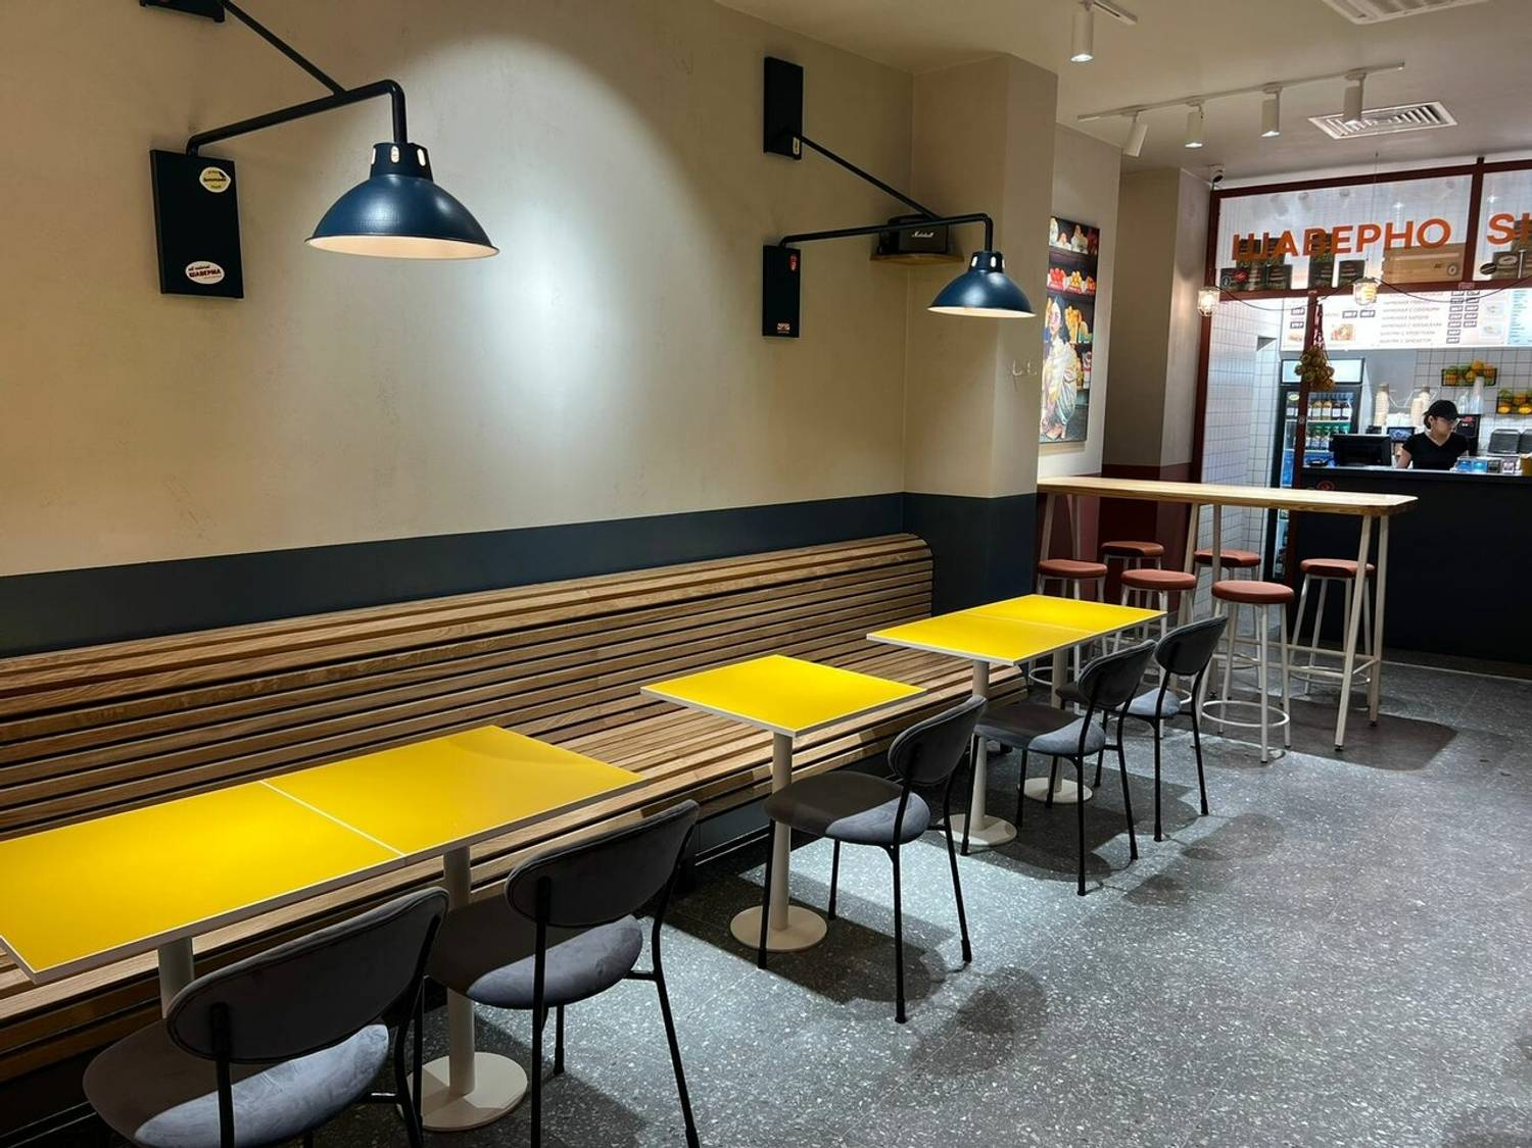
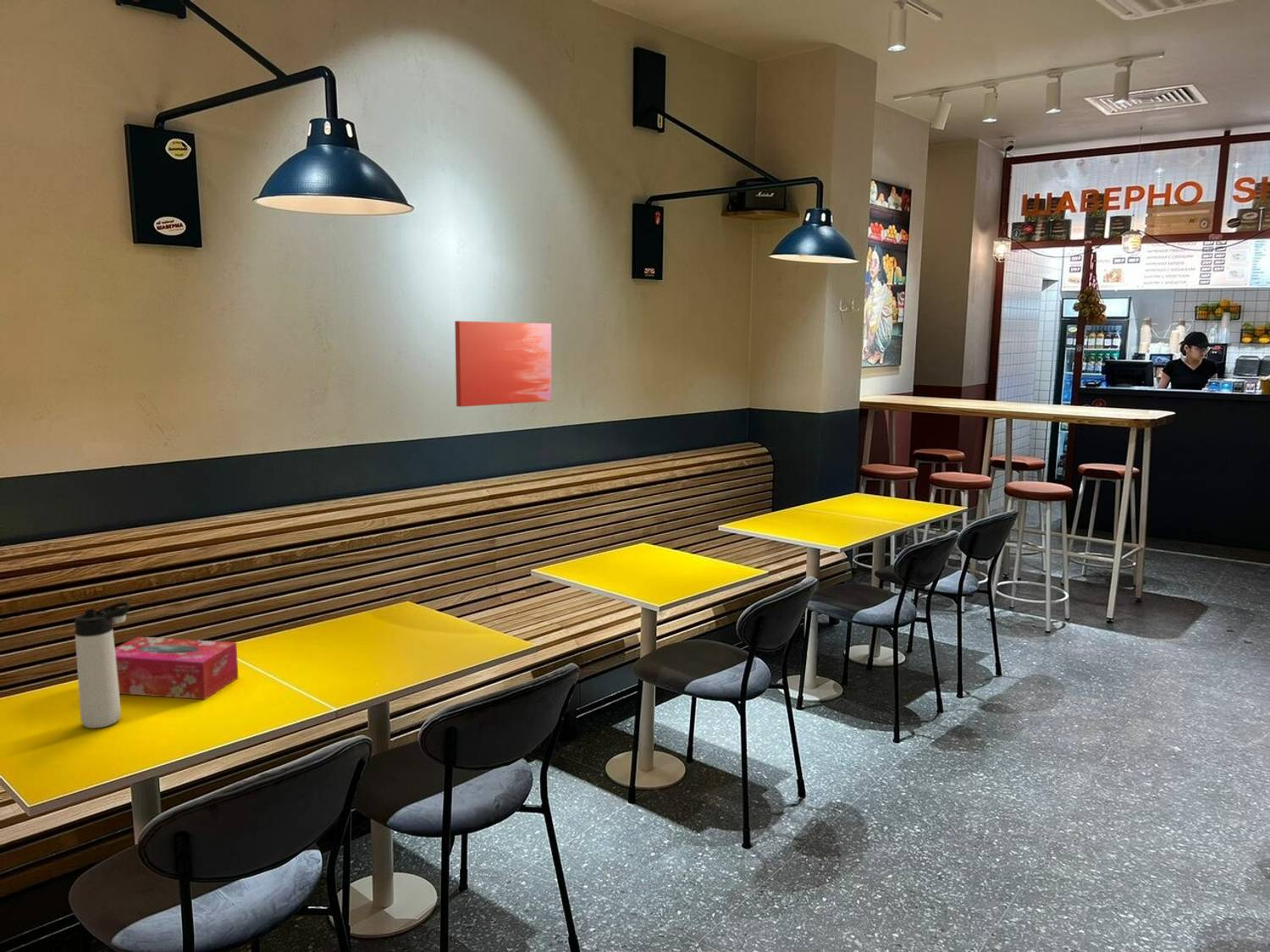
+ wall art [454,320,552,408]
+ tissue box [115,636,240,701]
+ thermos bottle [74,601,131,729]
